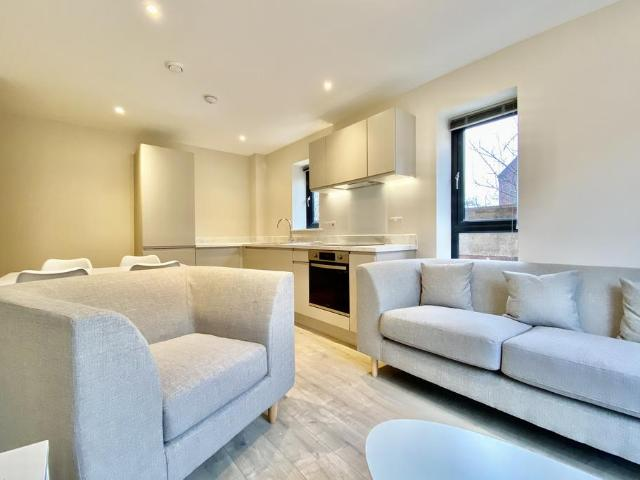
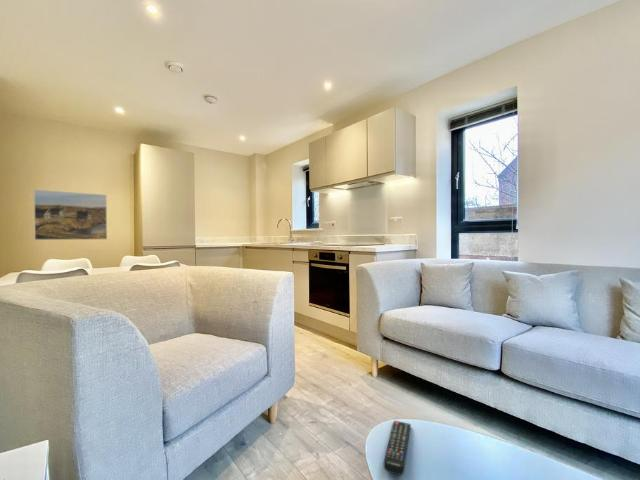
+ remote control [382,420,412,476]
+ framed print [33,189,108,241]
